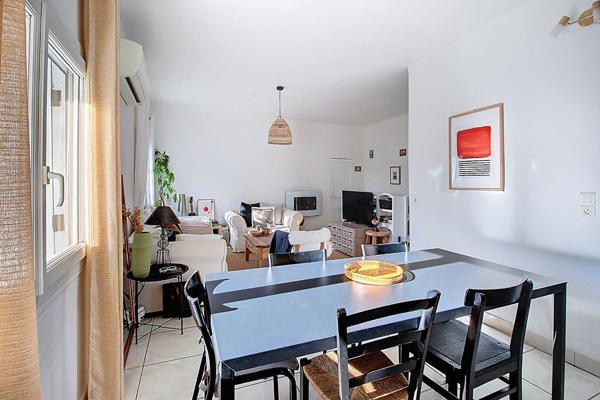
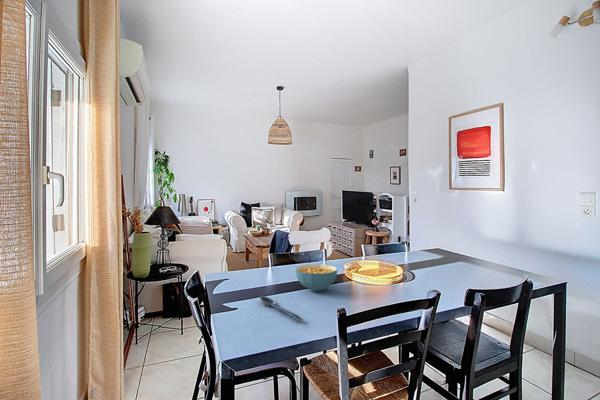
+ cereal bowl [295,263,338,292]
+ spoon [259,295,304,322]
